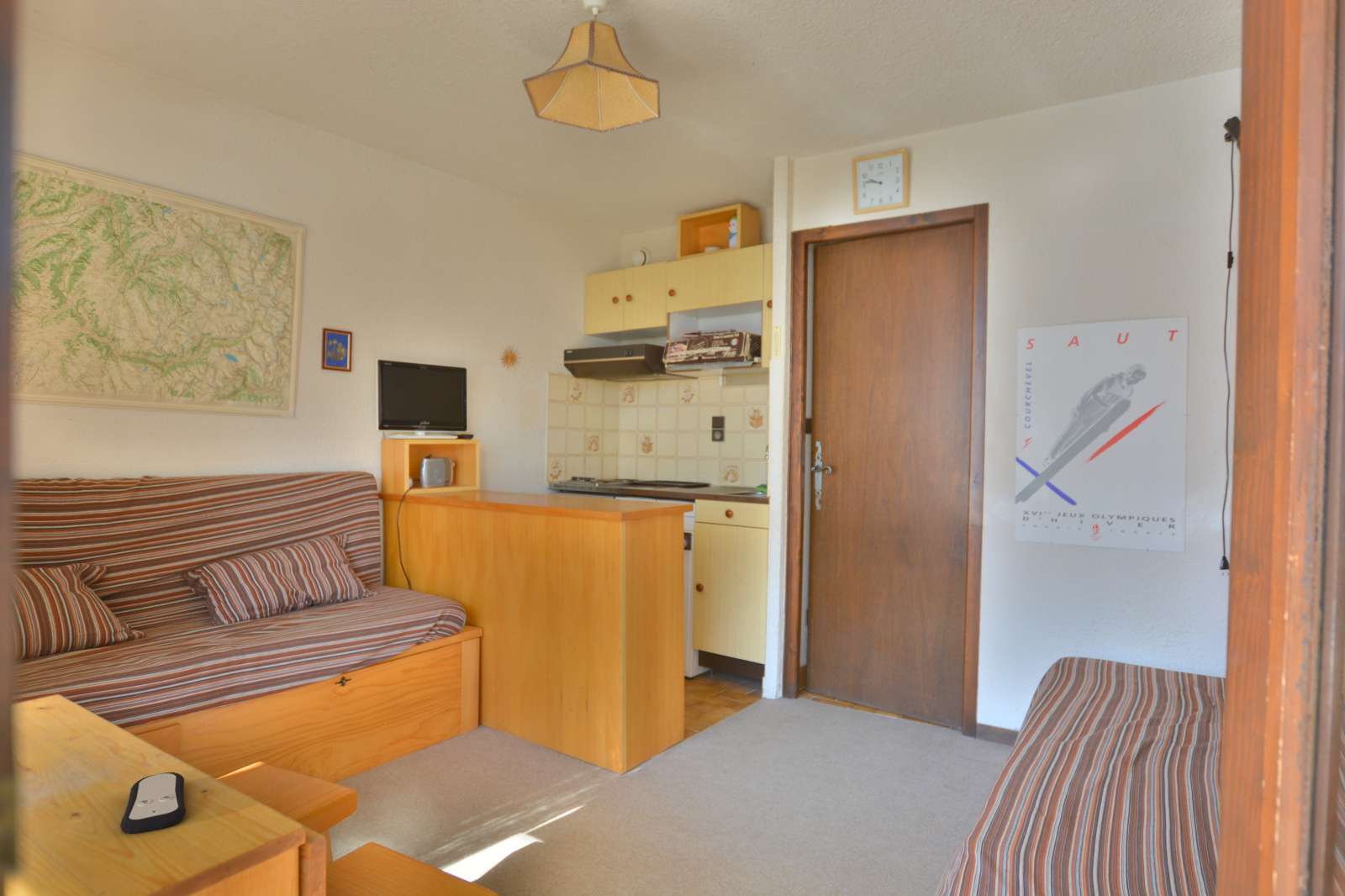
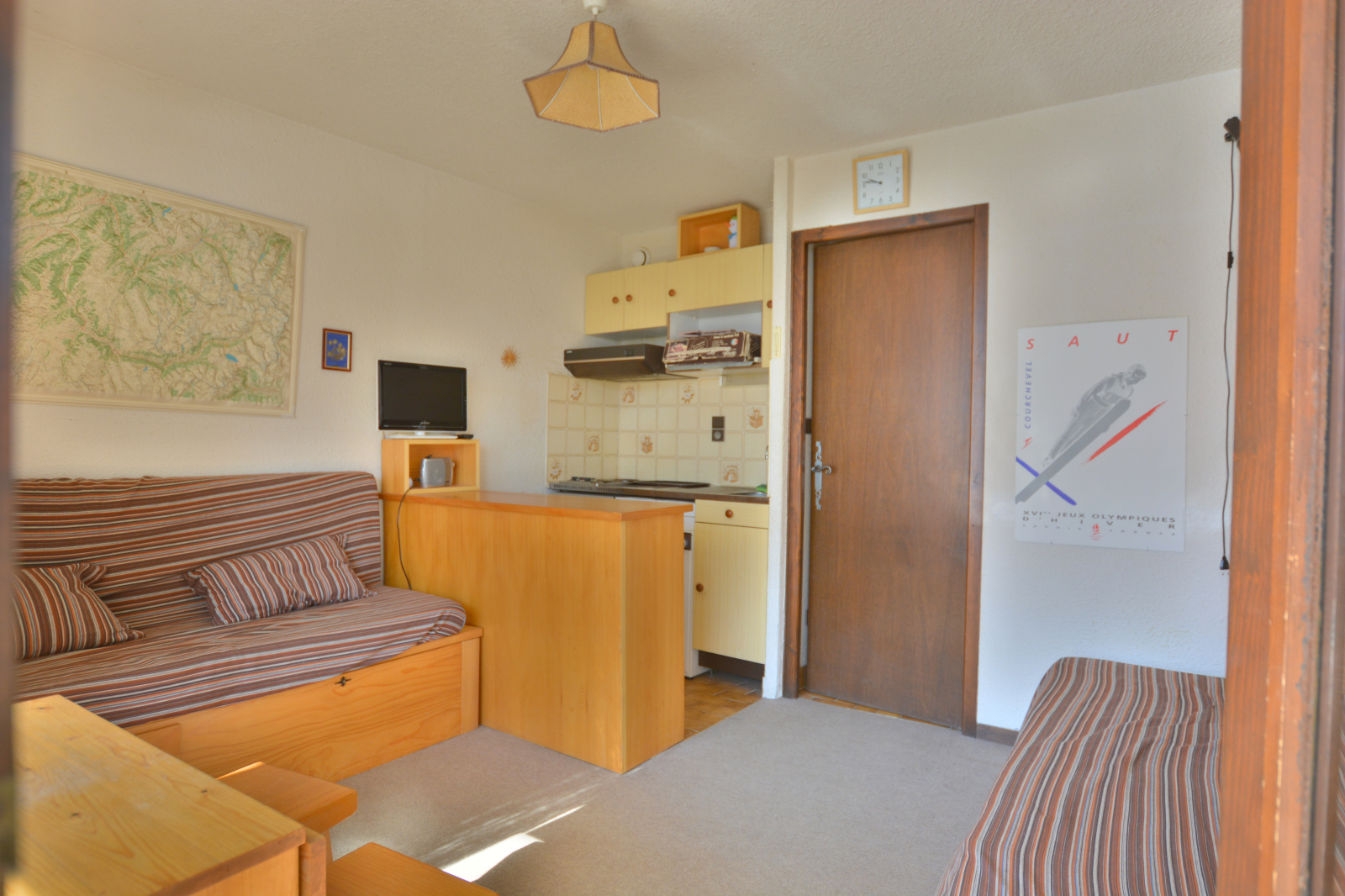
- remote control [119,772,187,835]
